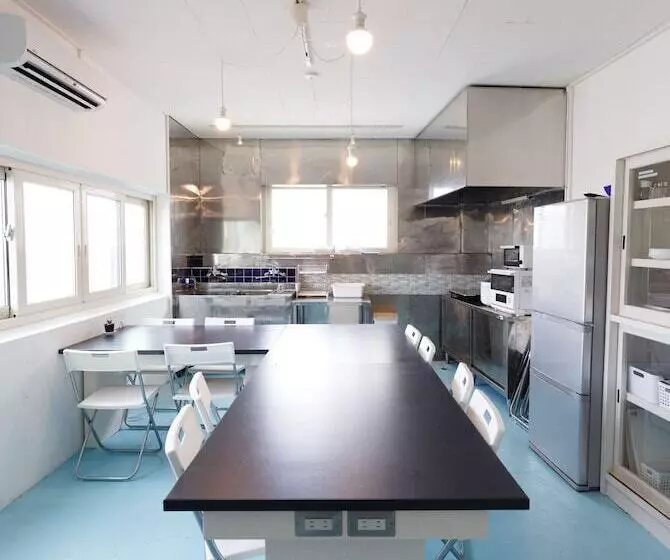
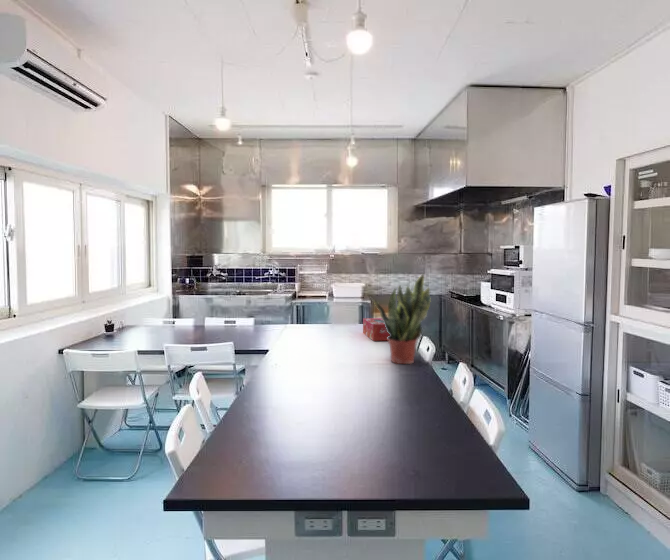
+ tissue box [362,317,390,342]
+ potted plant [370,273,432,365]
